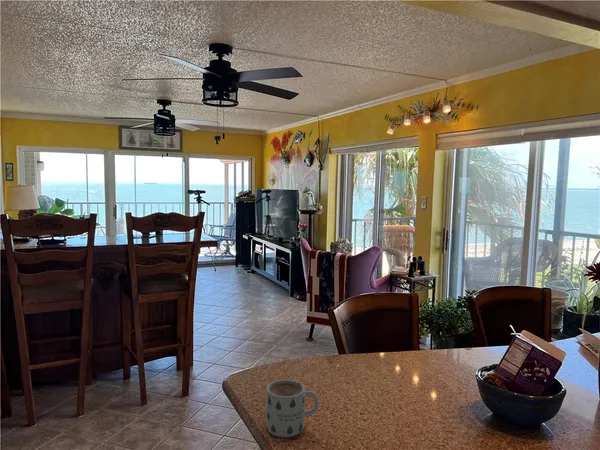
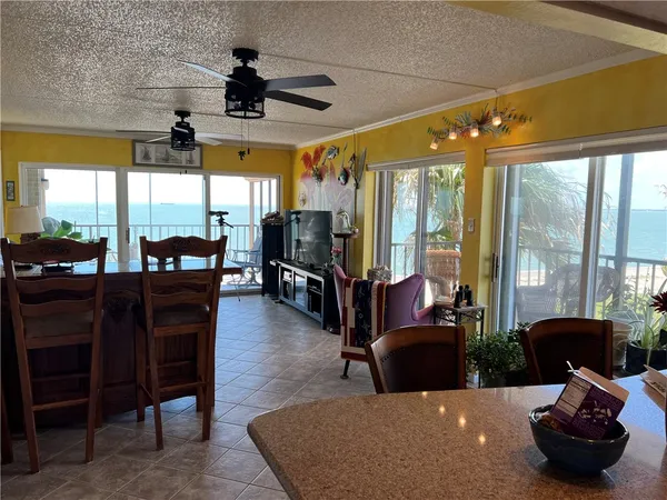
- mug [265,379,320,438]
